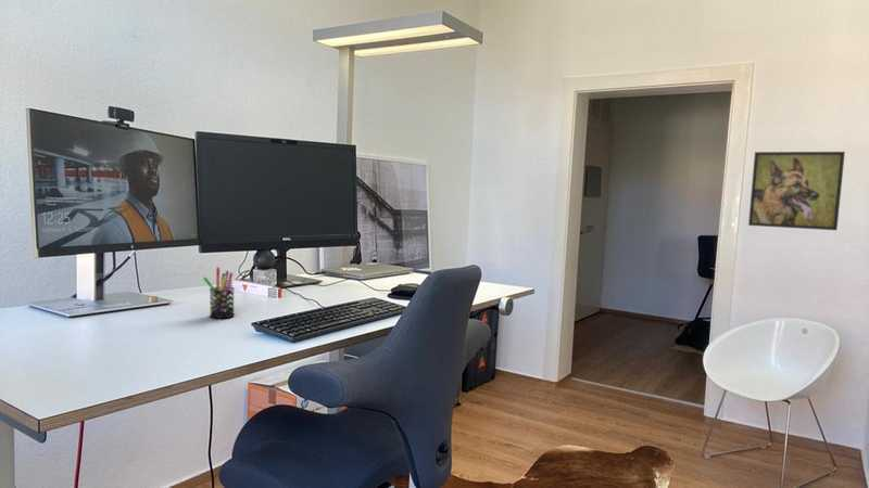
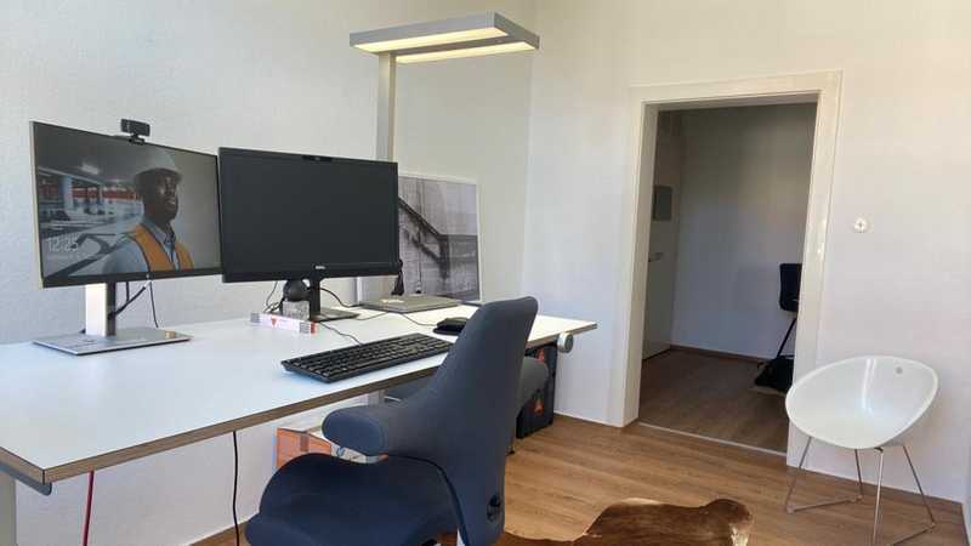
- pen holder [202,267,236,319]
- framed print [747,151,846,231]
